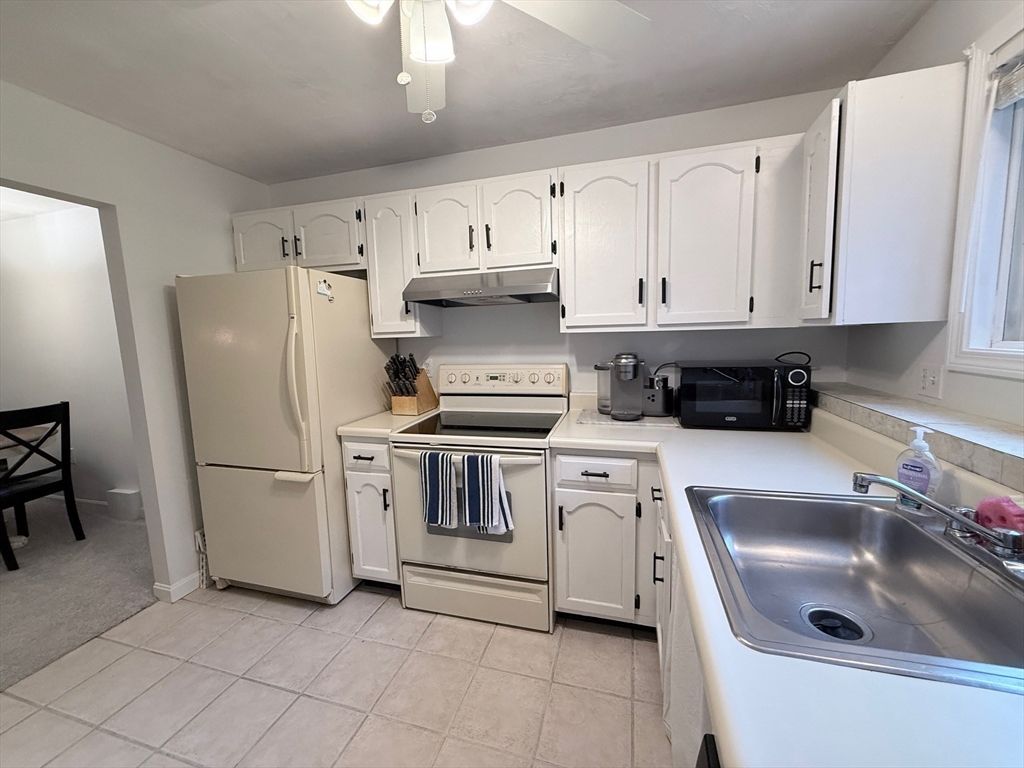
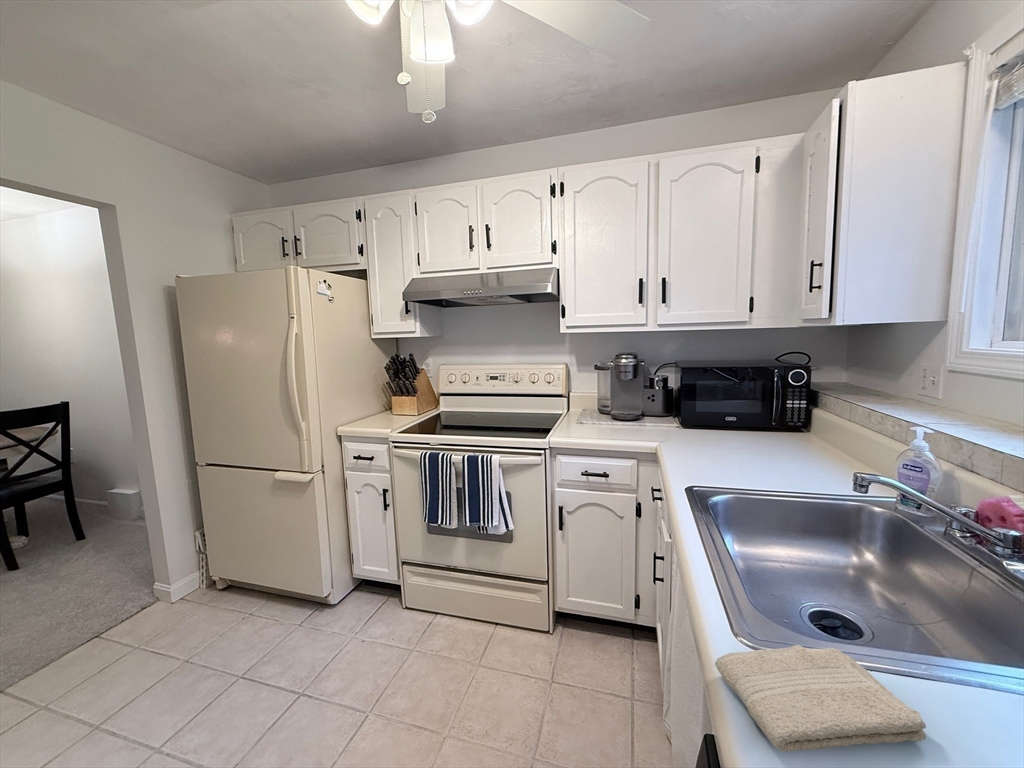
+ washcloth [714,644,927,753]
